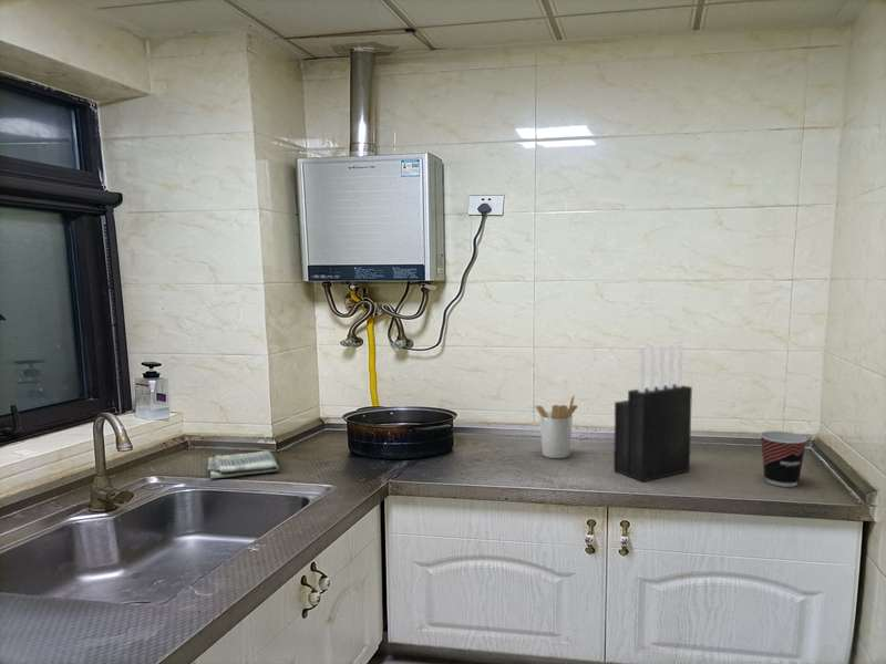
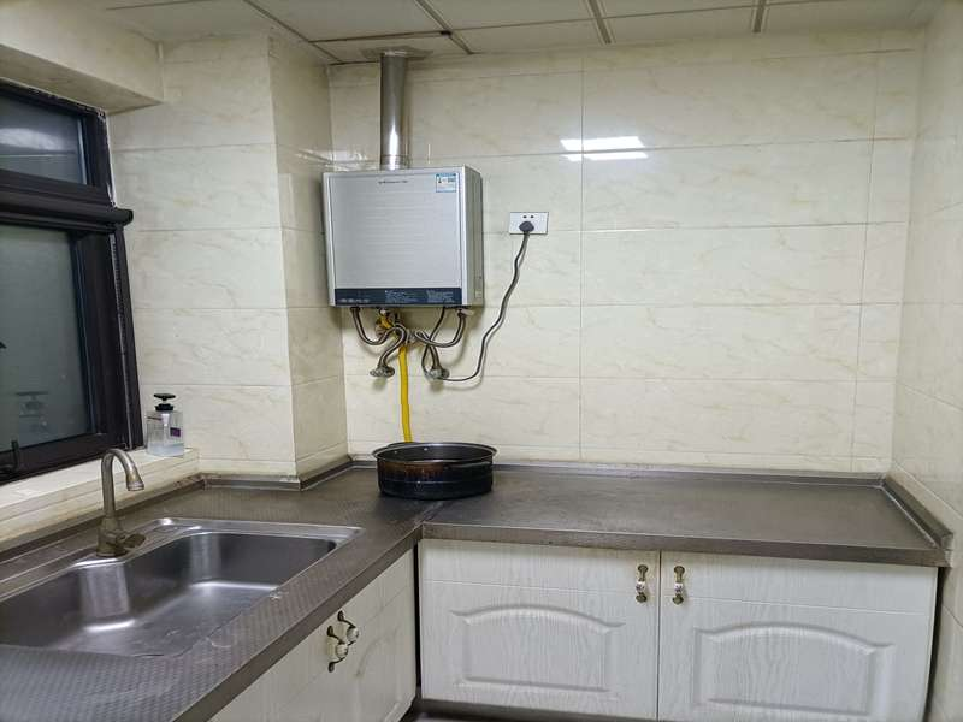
- knife block [612,342,693,483]
- dish towel [206,449,280,479]
- utensil holder [534,394,578,459]
- cup [759,430,808,488]
